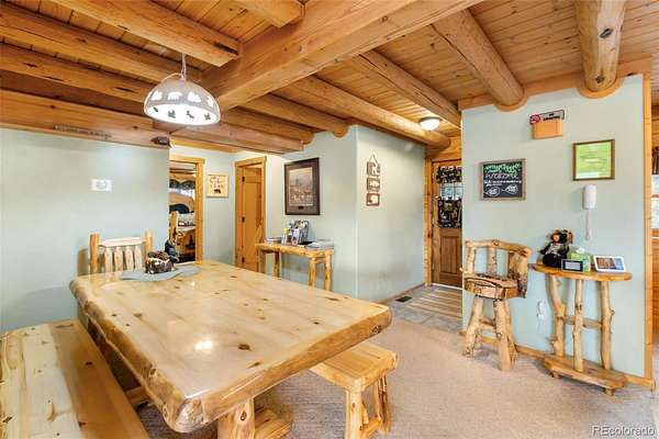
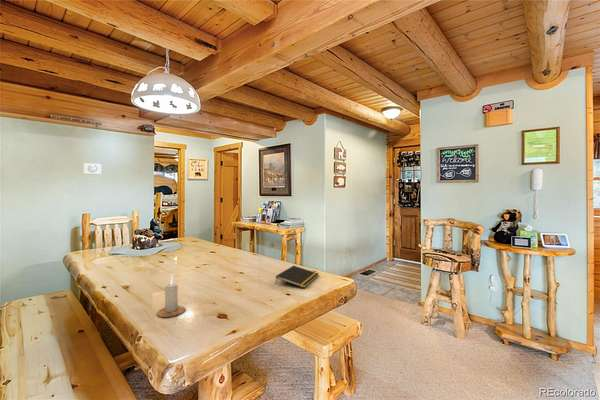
+ candle [156,275,186,318]
+ notepad [275,265,320,289]
